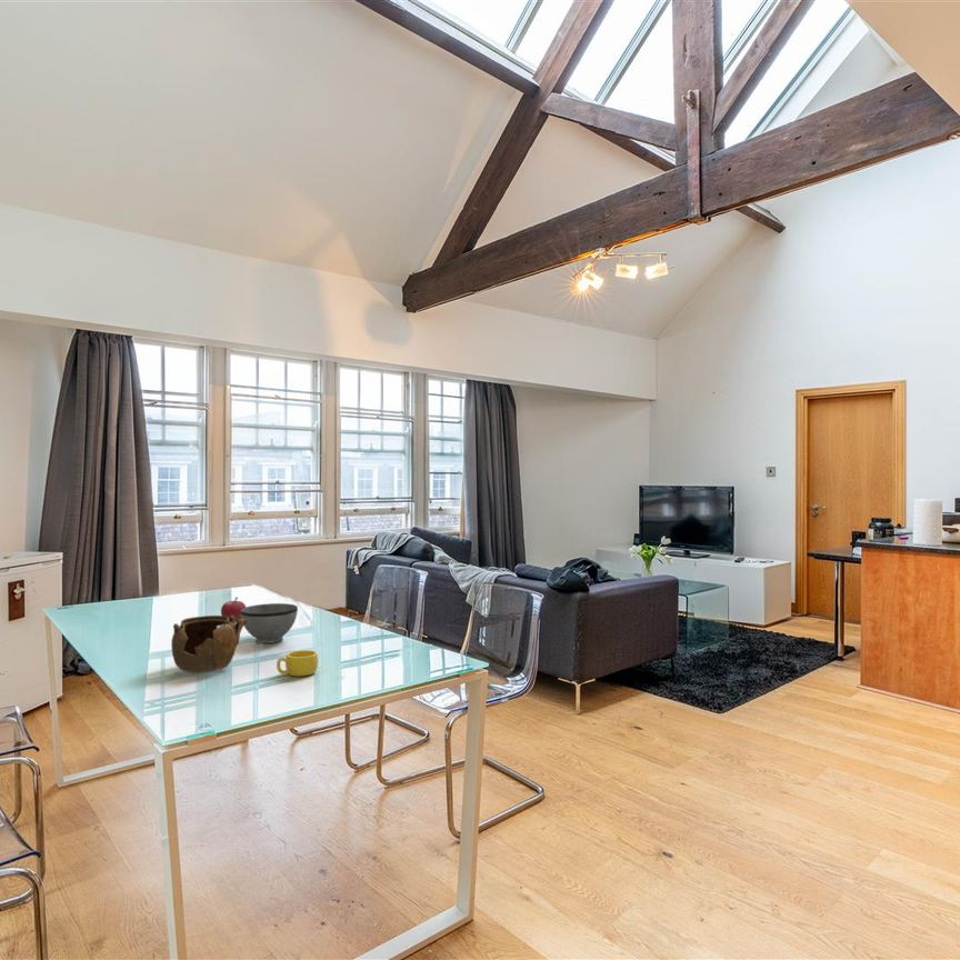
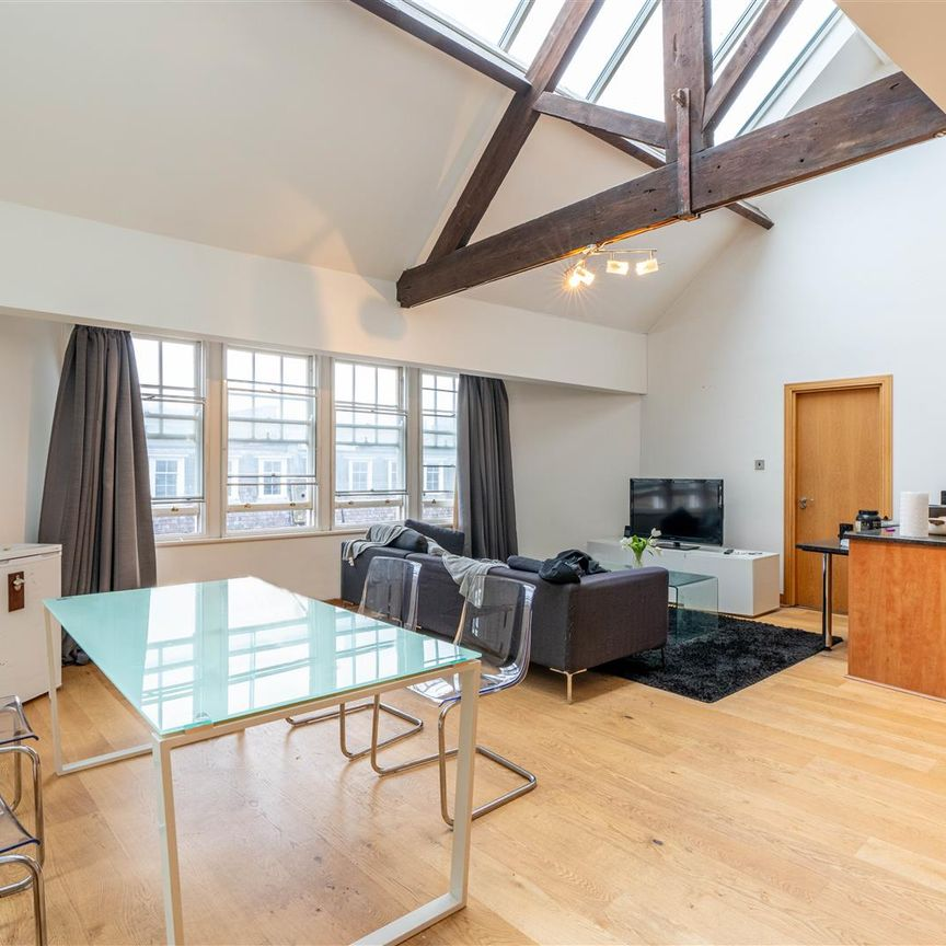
- fruit [220,596,247,622]
- teapot [170,614,248,673]
- bowl [240,602,299,644]
- cup [276,649,319,678]
